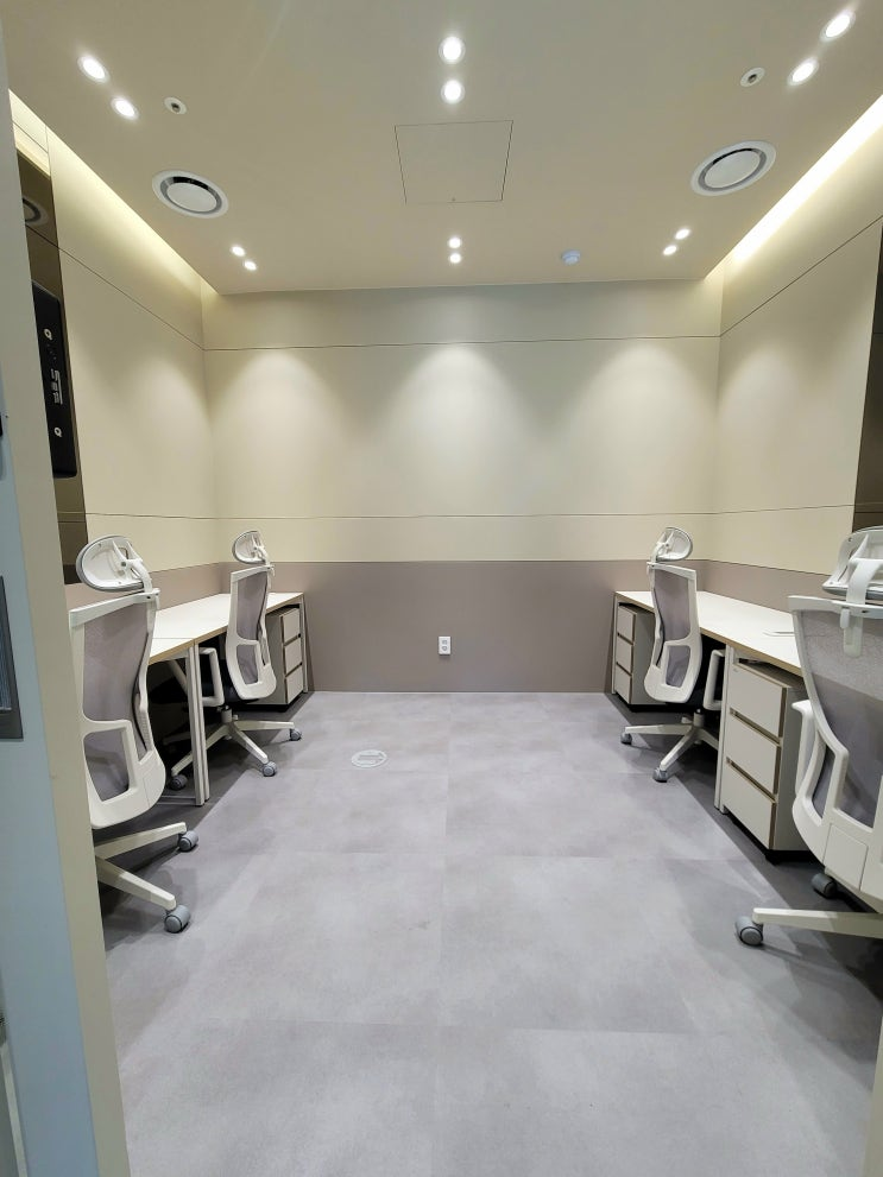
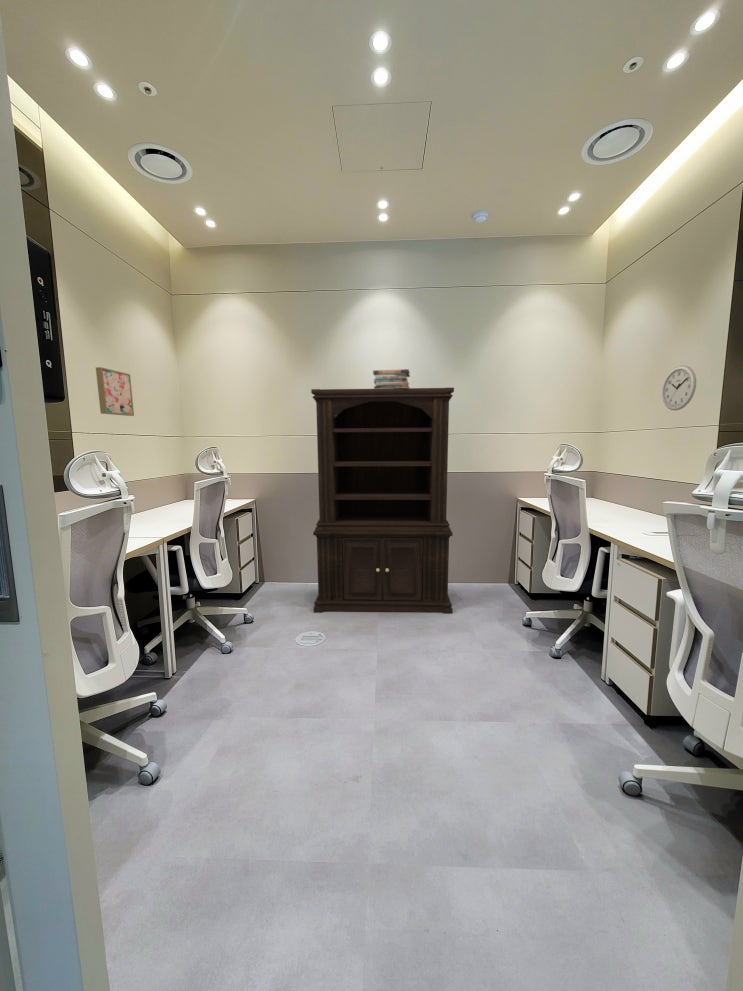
+ book stack [372,368,411,389]
+ hutch [310,387,455,615]
+ wall clock [661,364,697,411]
+ wall art [95,366,135,417]
